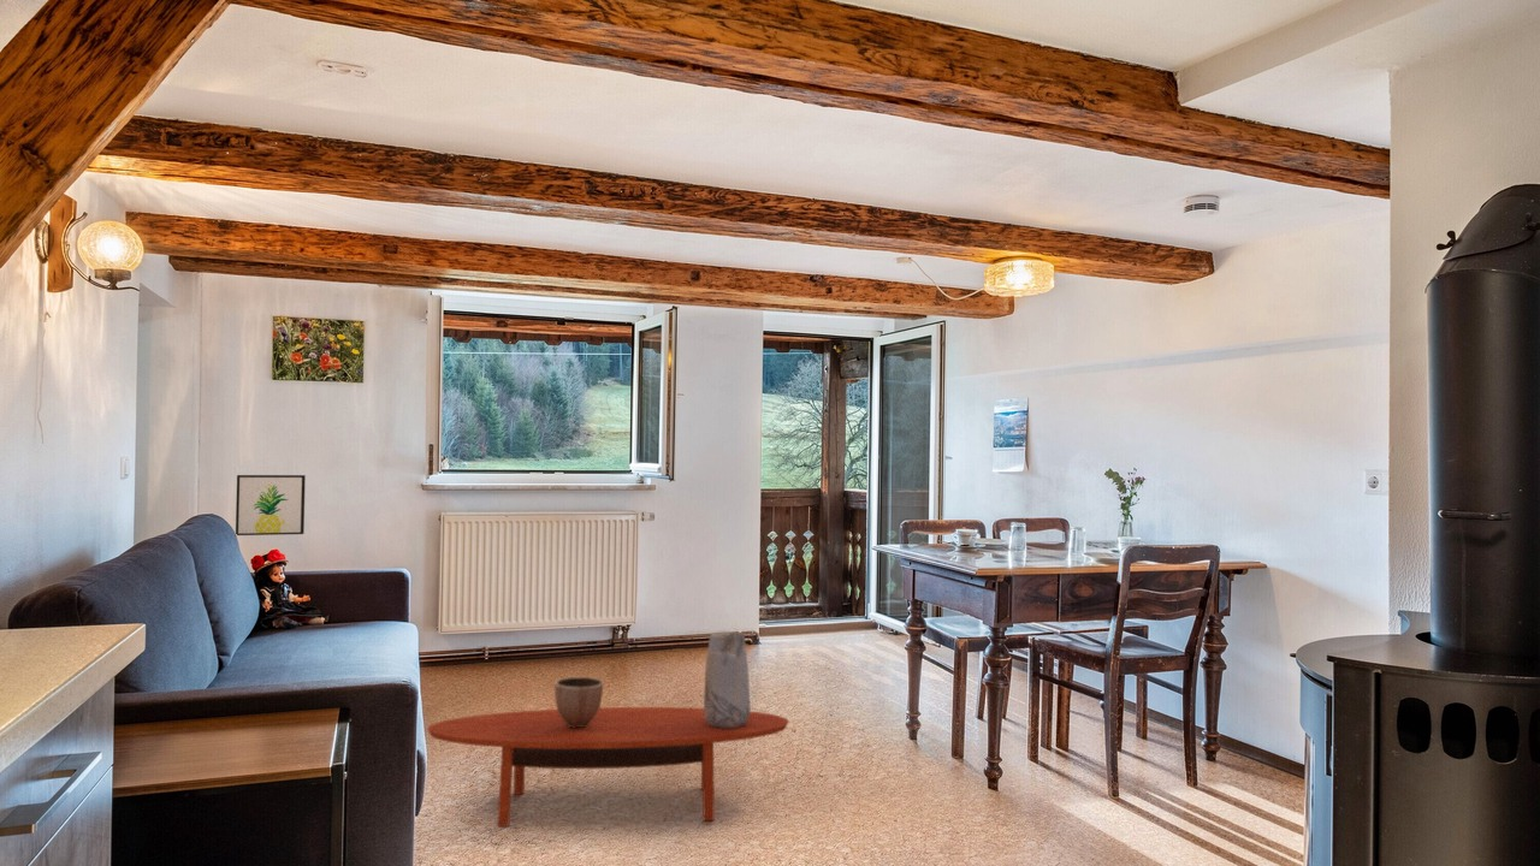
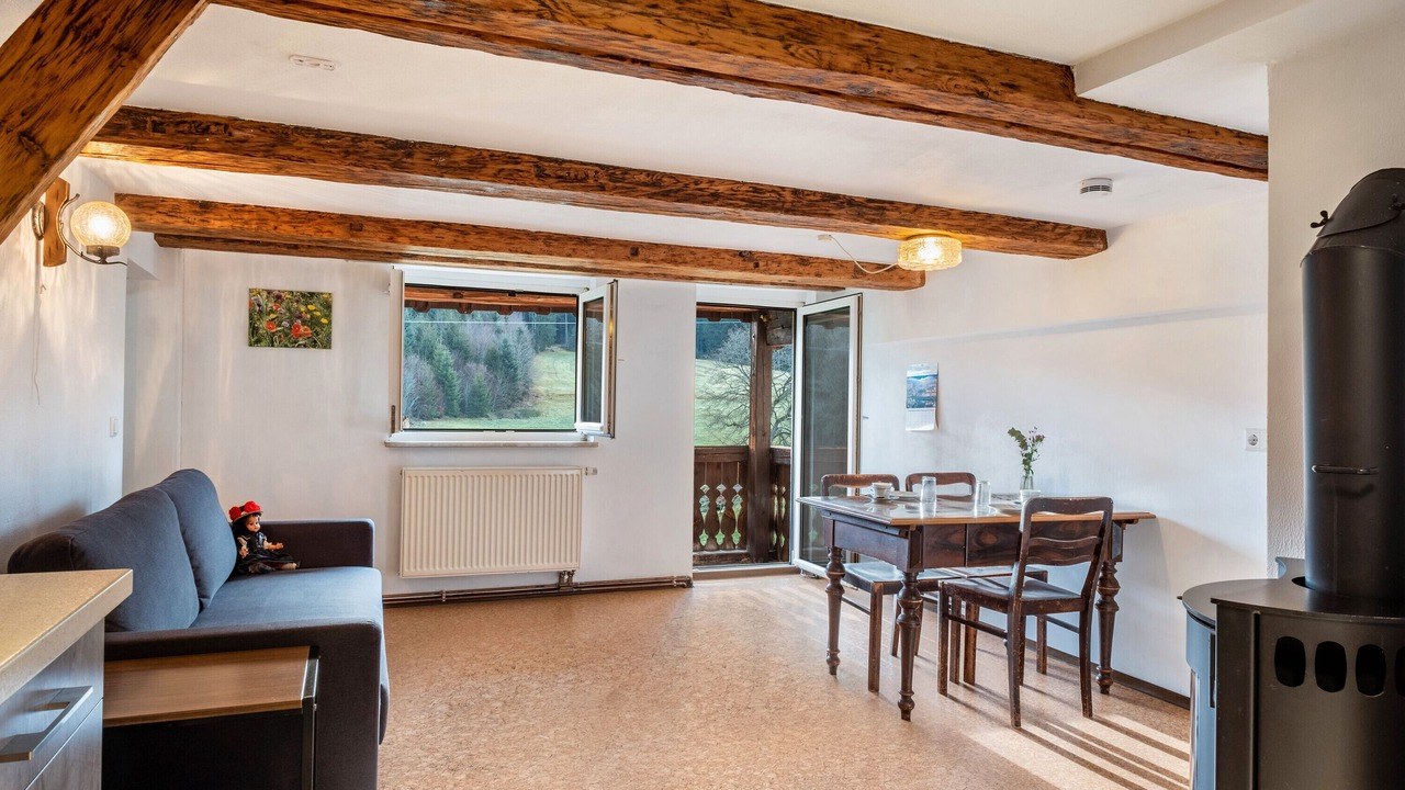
- vase [703,630,752,729]
- coffee table [427,706,789,828]
- wall art [235,474,307,536]
- decorative bowl [553,676,604,728]
